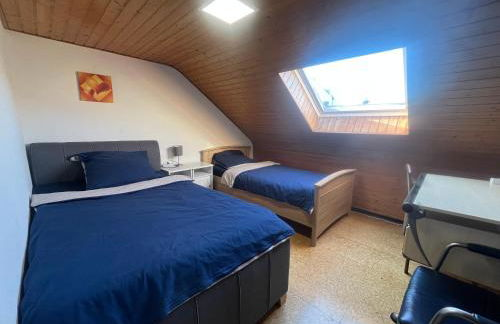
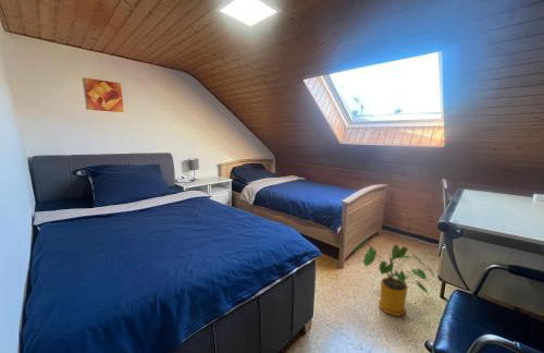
+ house plant [354,236,435,317]
